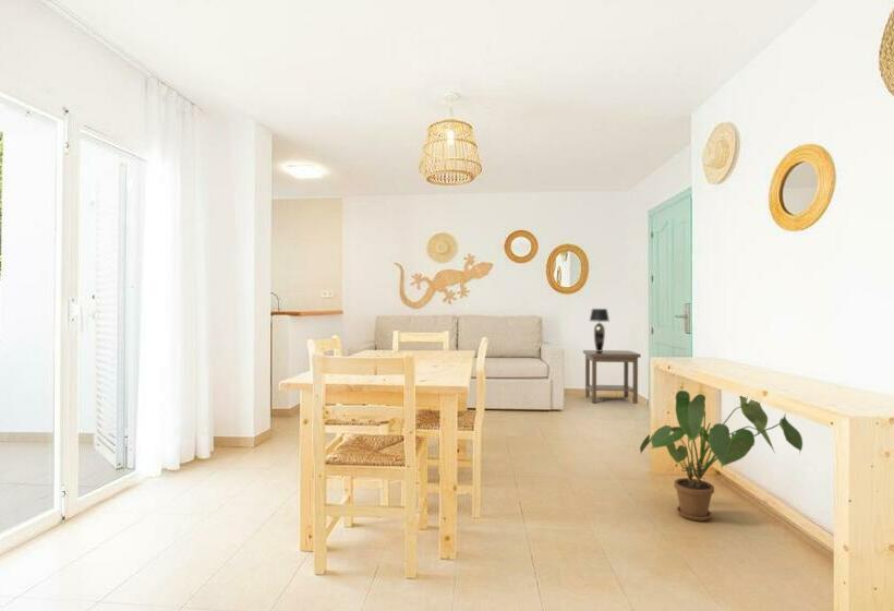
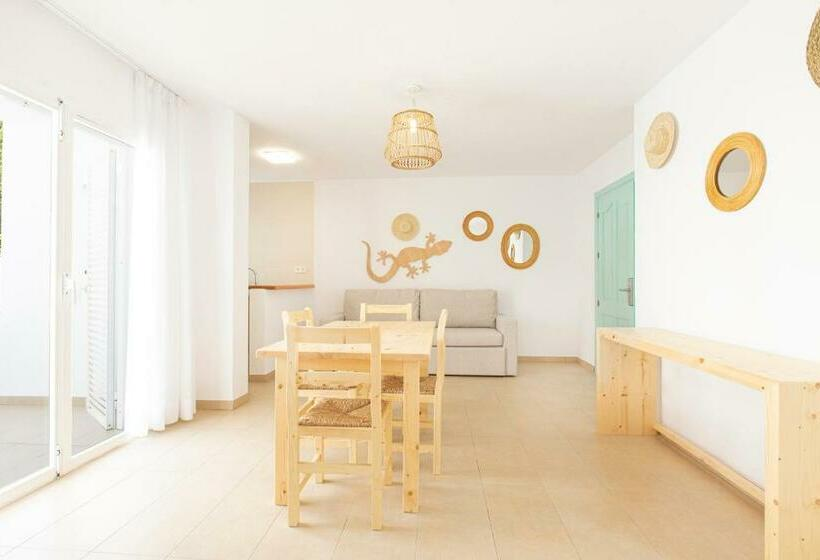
- table lamp [589,308,611,351]
- side table [582,349,642,405]
- house plant [639,390,804,522]
